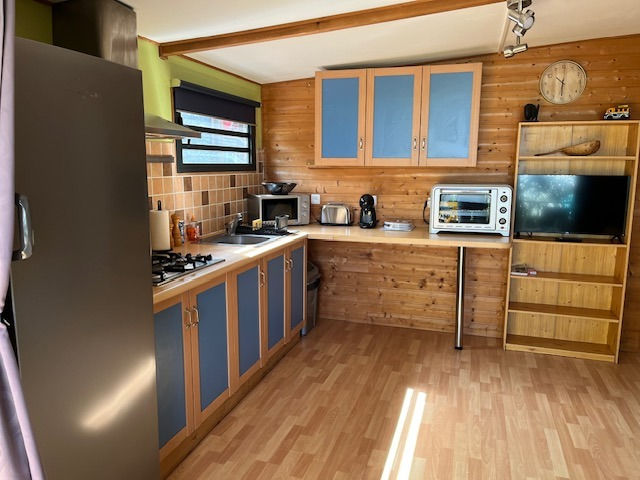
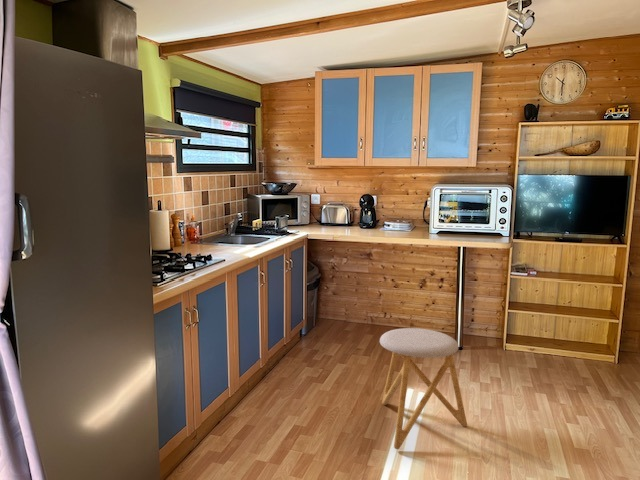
+ stool [379,327,468,450]
